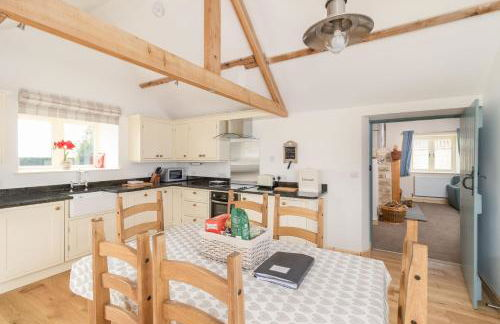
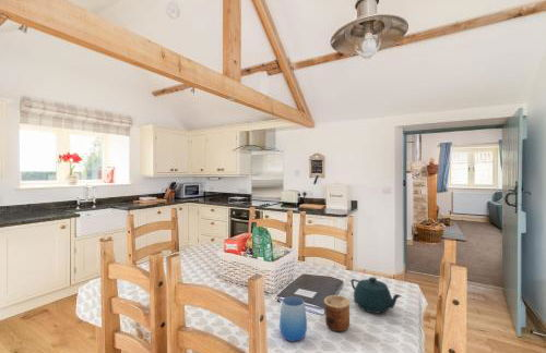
+ teapot [351,276,402,315]
+ cup [323,294,351,332]
+ cup [278,295,308,342]
